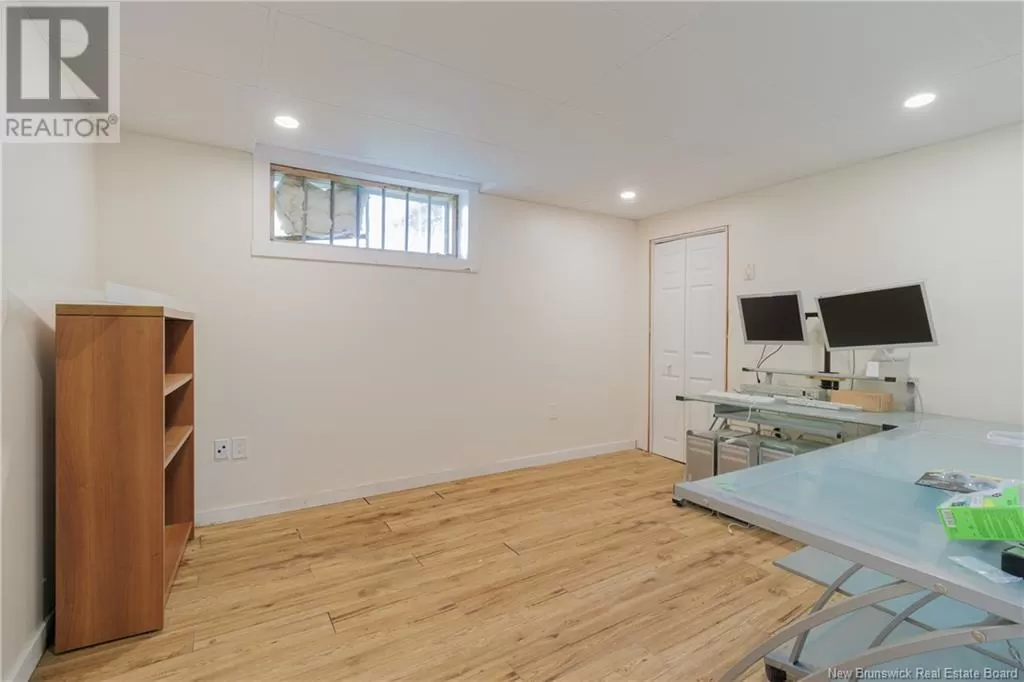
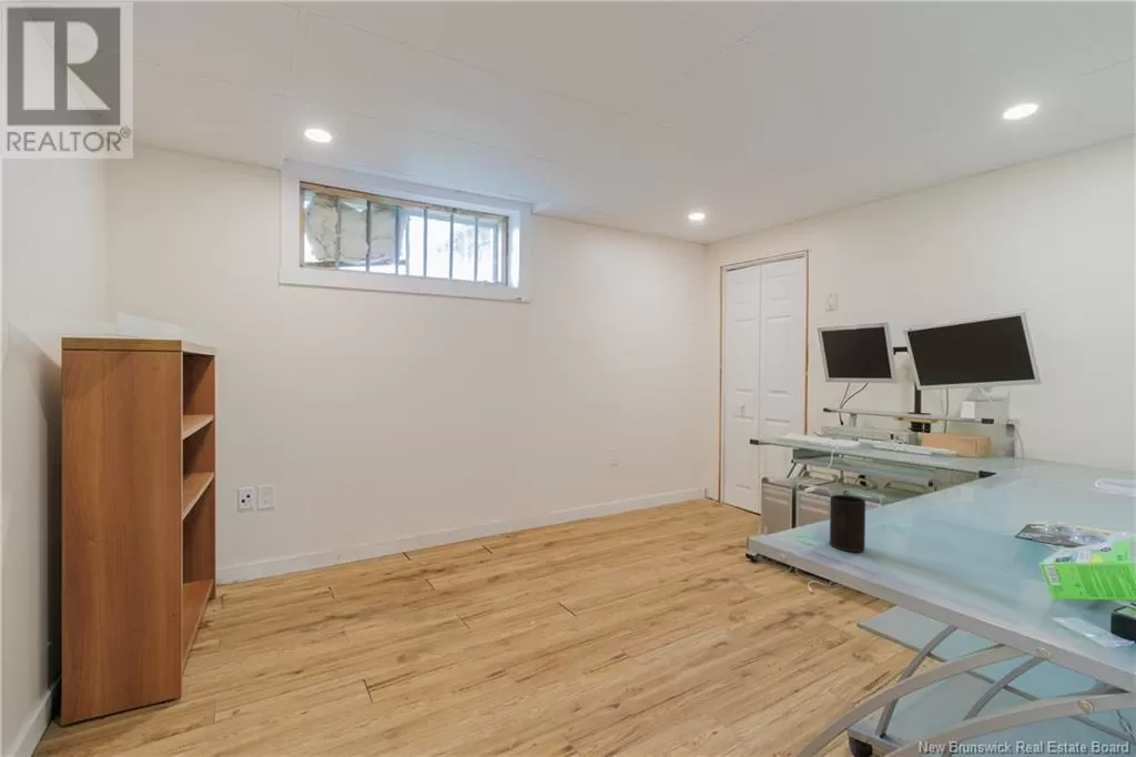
+ cup [829,494,866,553]
